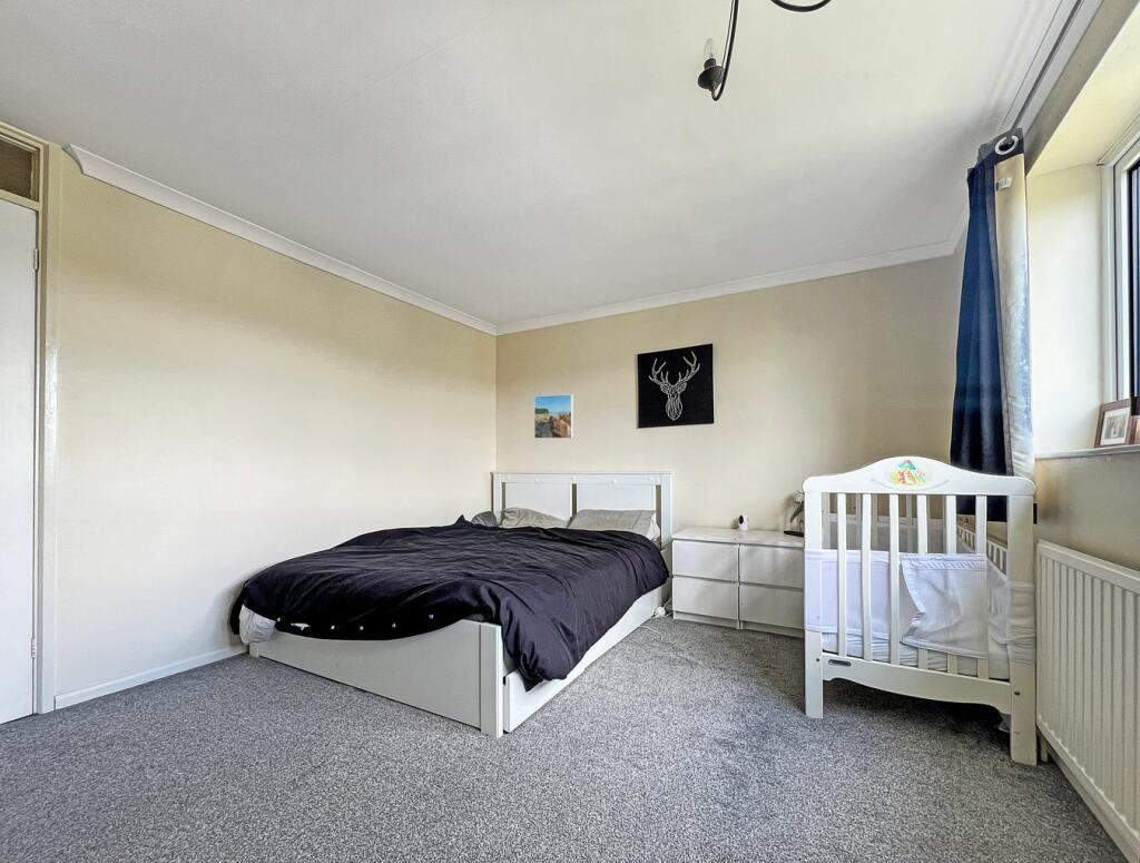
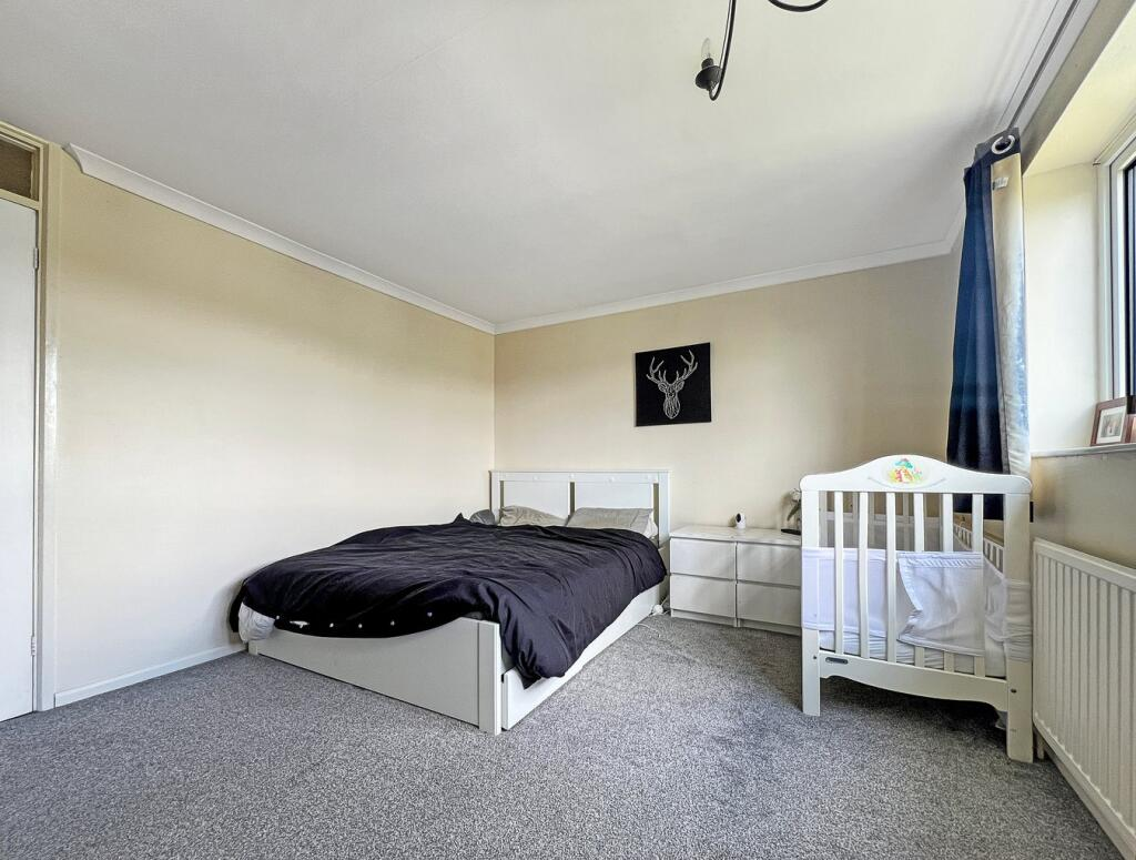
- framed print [533,393,574,440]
